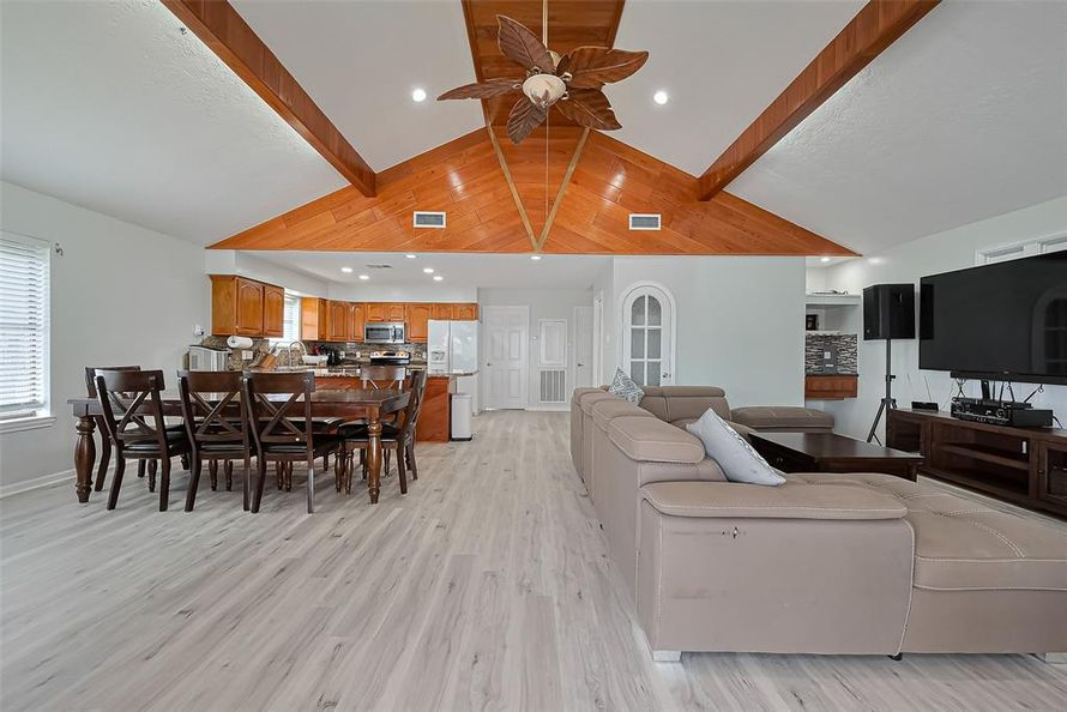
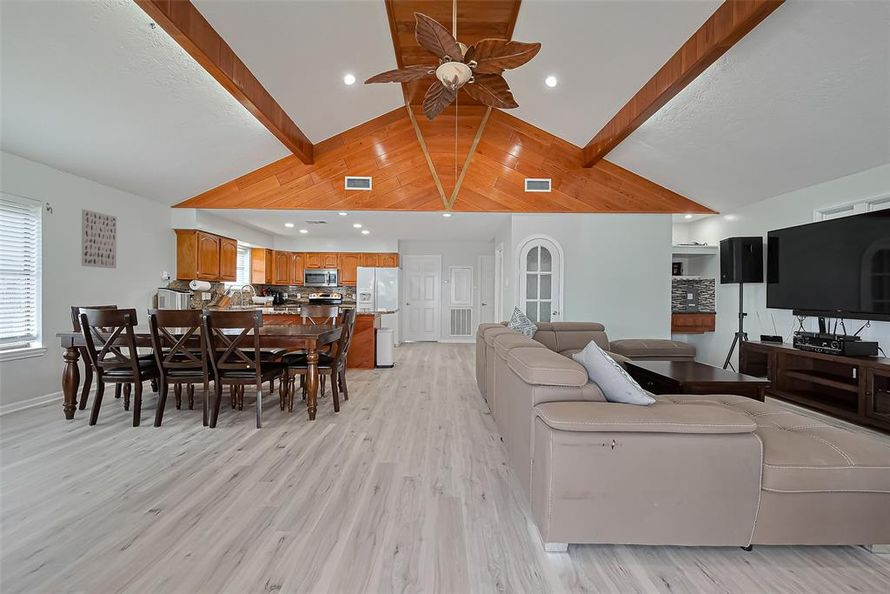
+ wall art [81,208,117,269]
